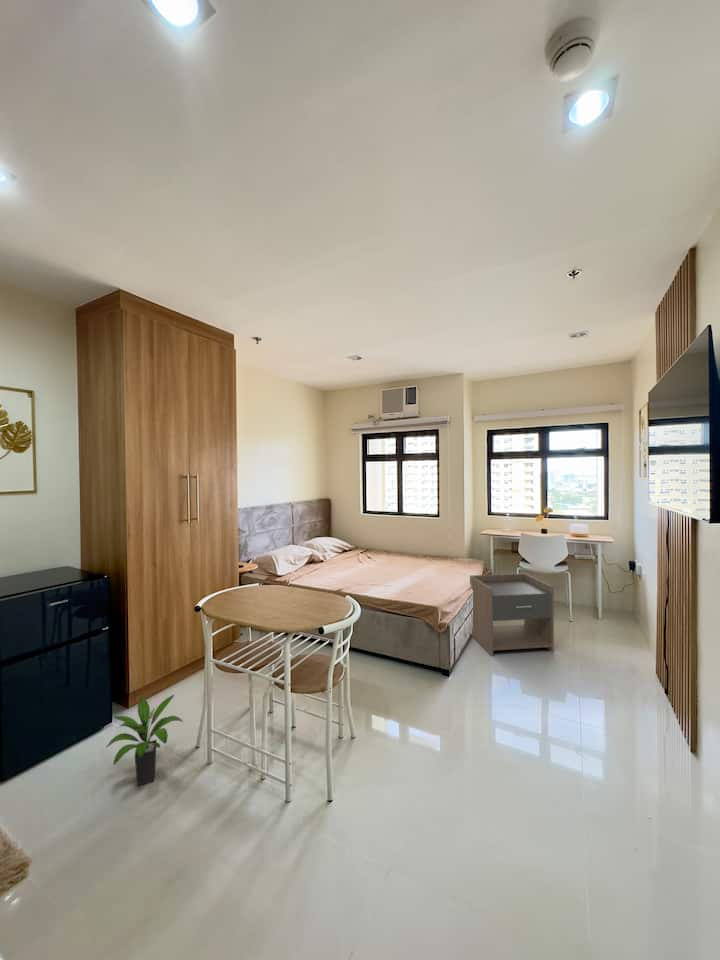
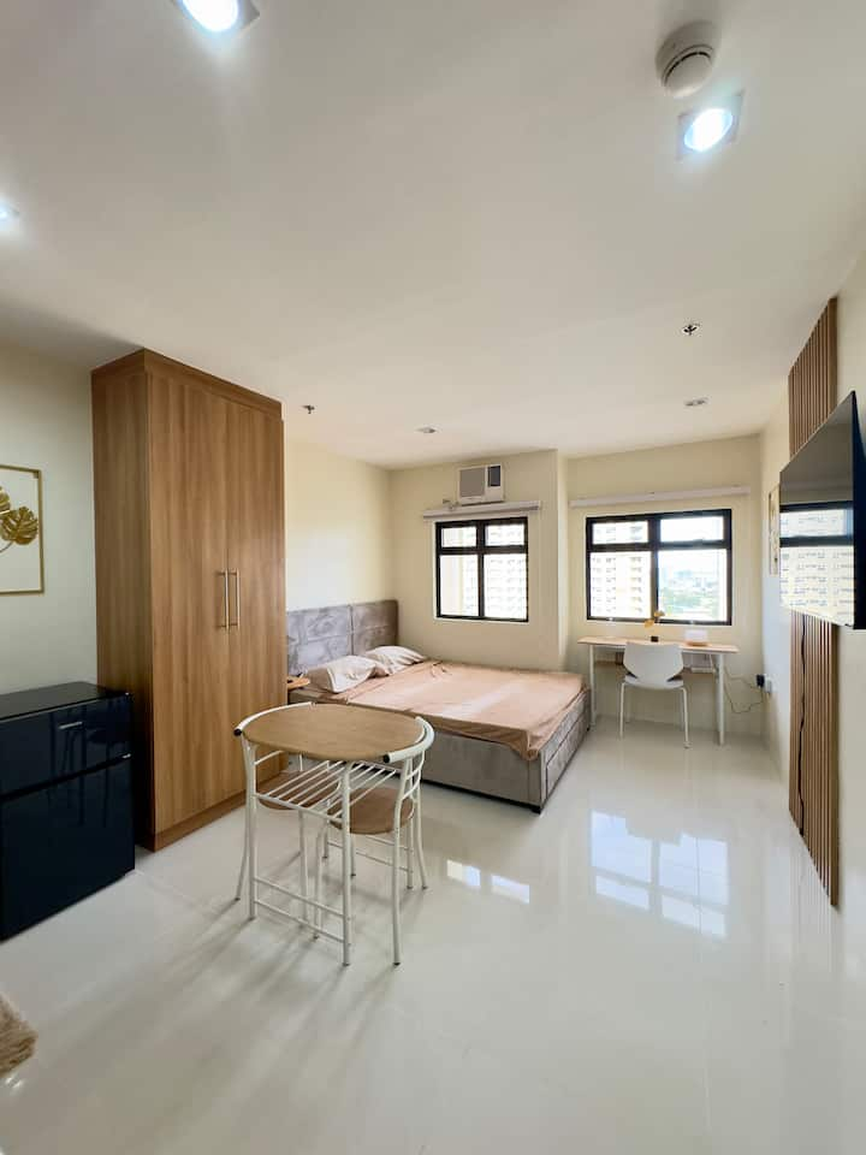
- potted plant [105,694,184,787]
- nightstand [469,572,555,657]
